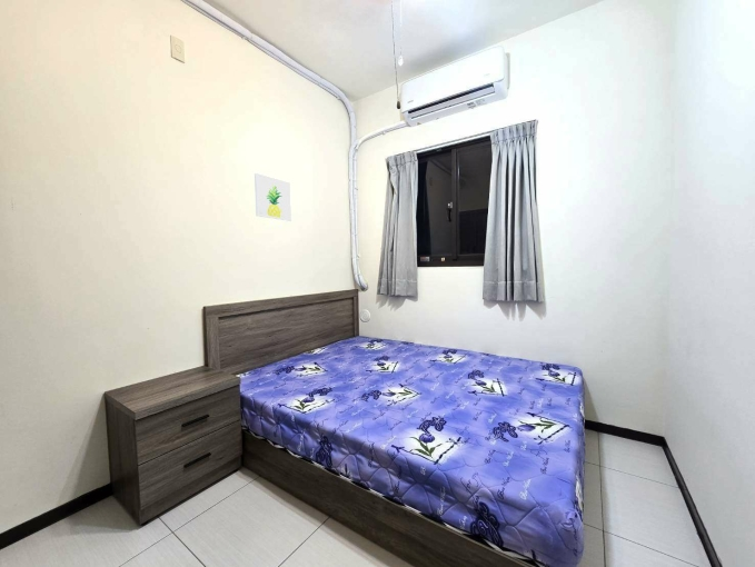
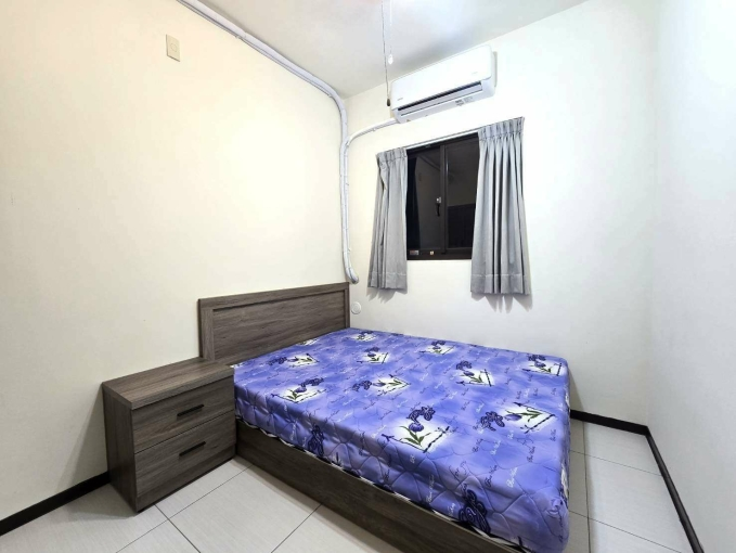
- wall art [254,172,292,222]
